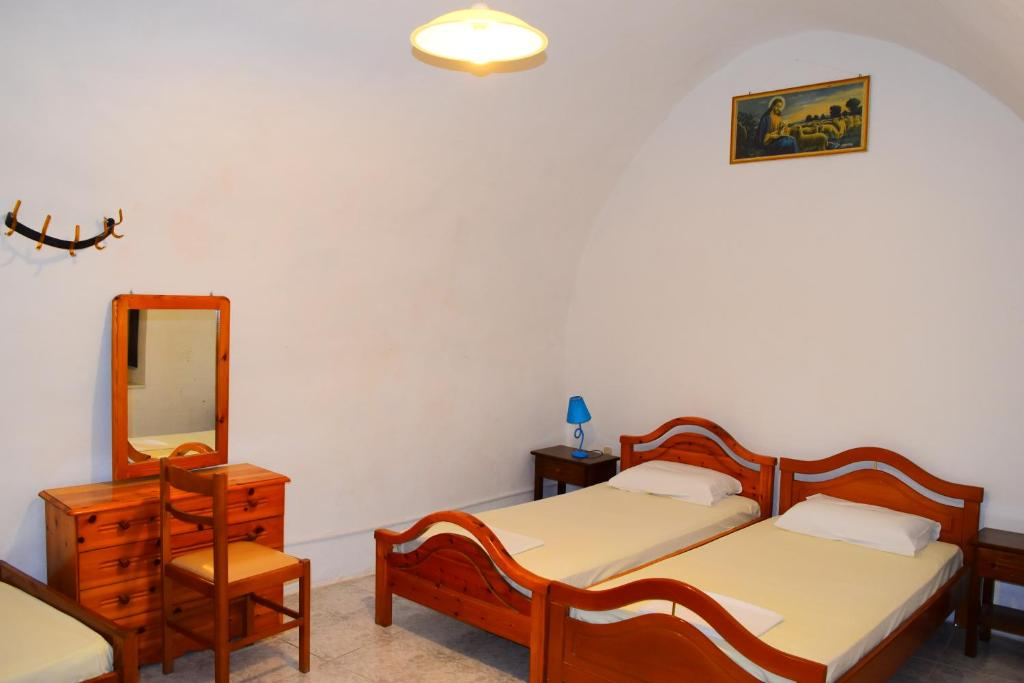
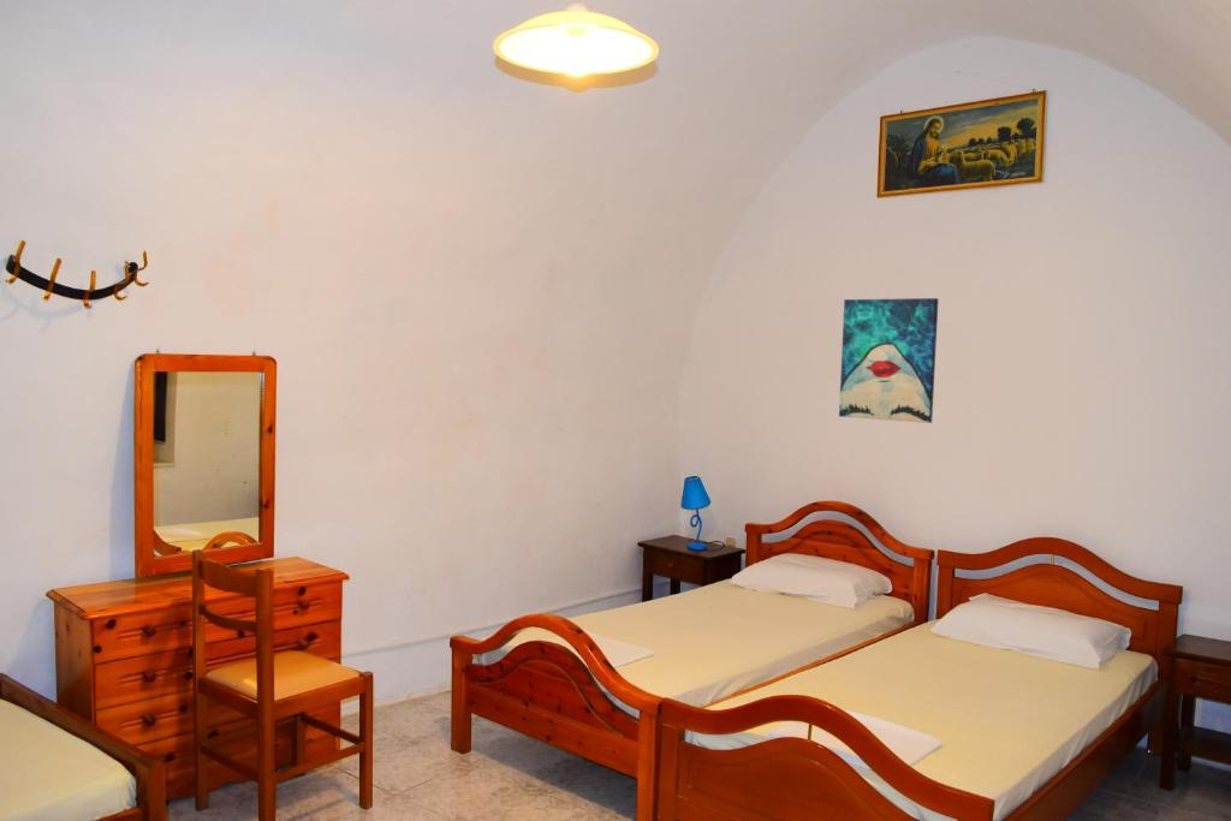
+ wall art [838,297,940,424]
